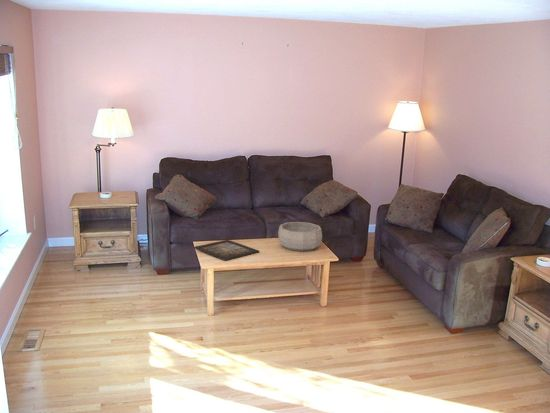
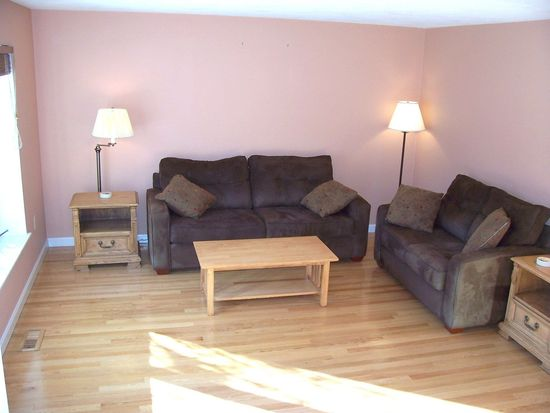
- icon panel [193,239,260,262]
- decorative bowl [277,221,323,252]
